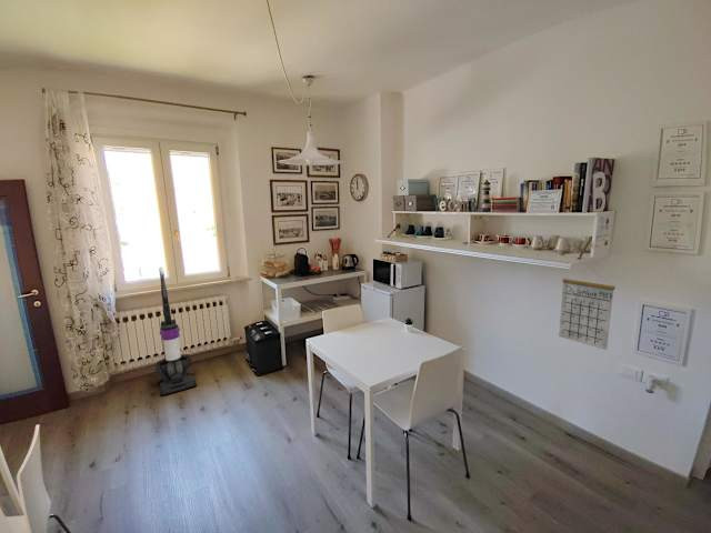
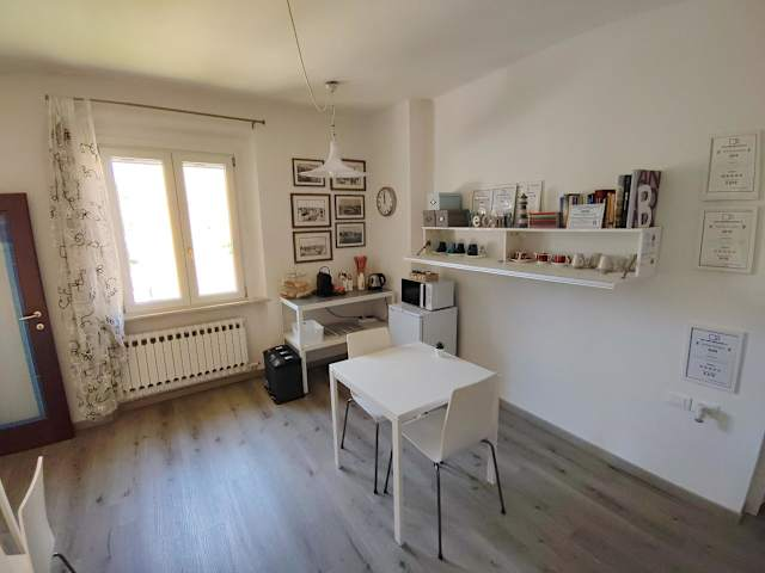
- vacuum cleaner [154,266,197,396]
- calendar [558,270,617,351]
